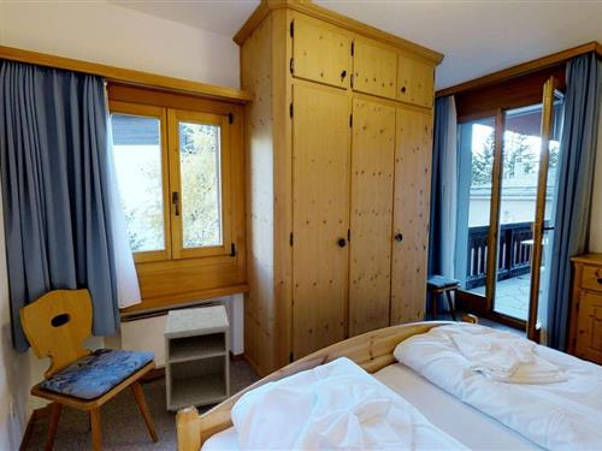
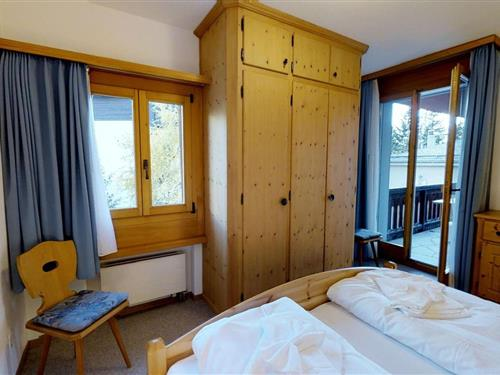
- nightstand [163,304,231,413]
